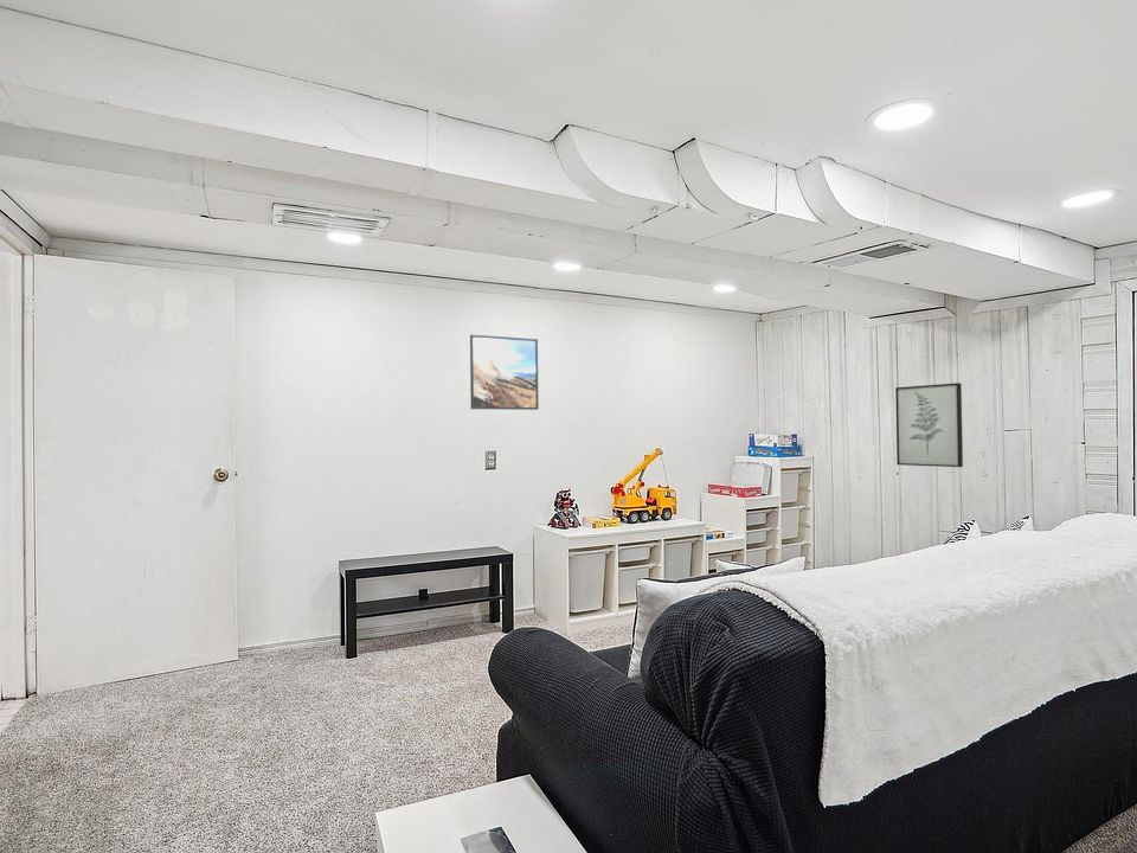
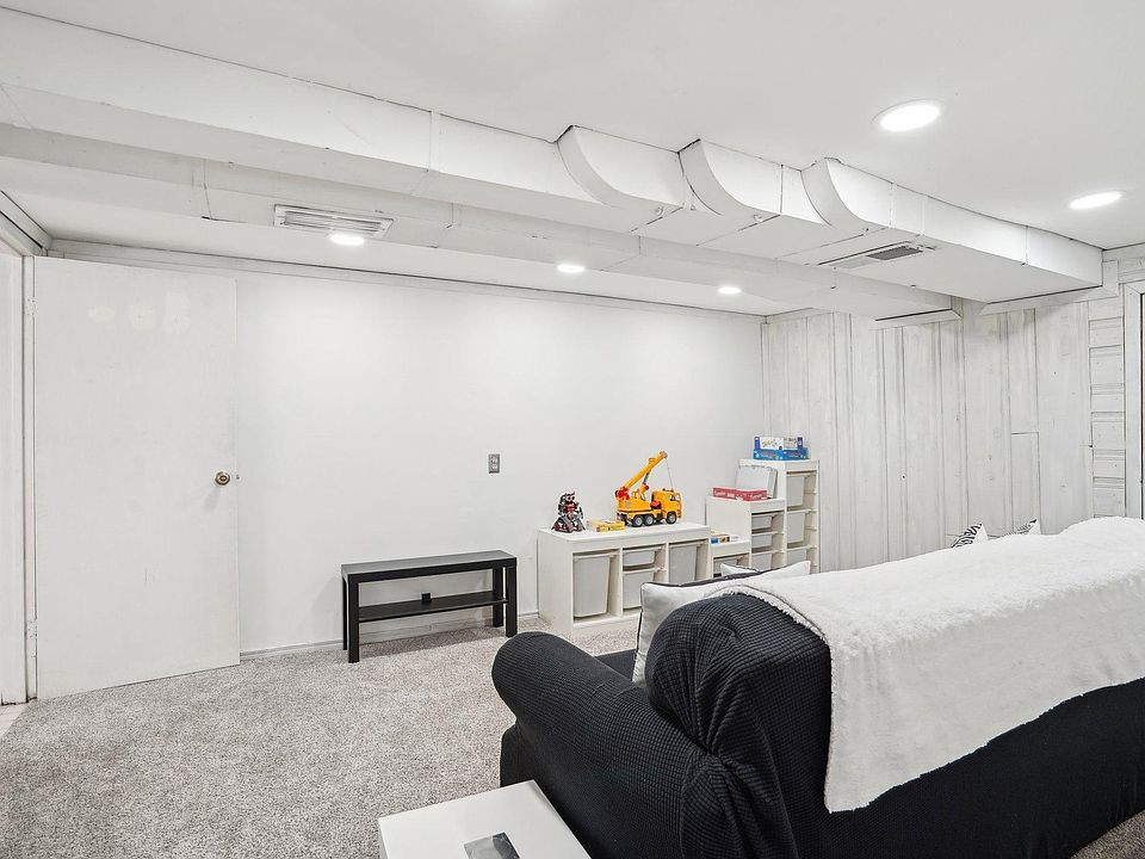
- wall art [894,381,964,468]
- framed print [469,334,540,411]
